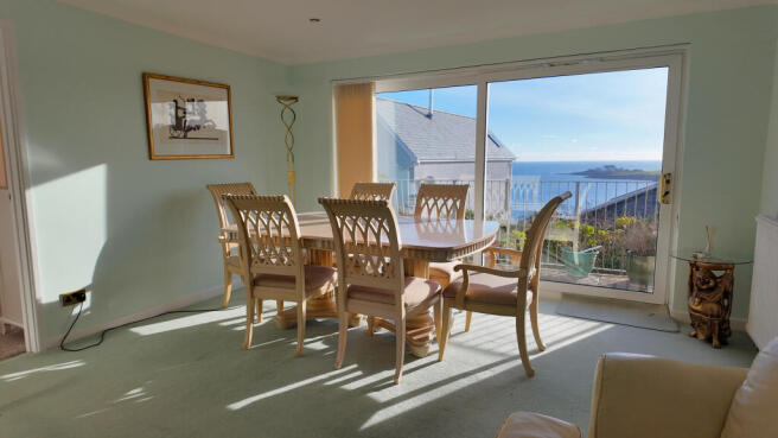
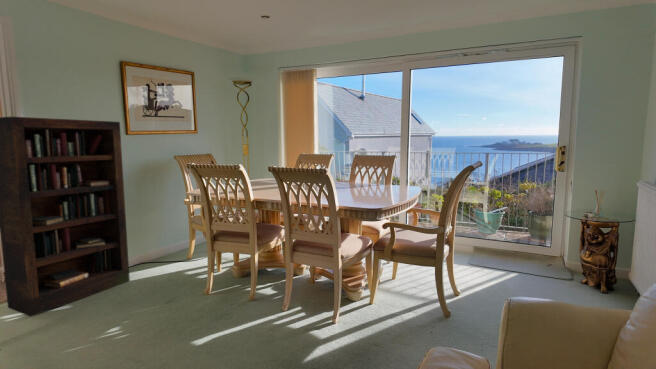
+ bookcase [0,116,131,317]
